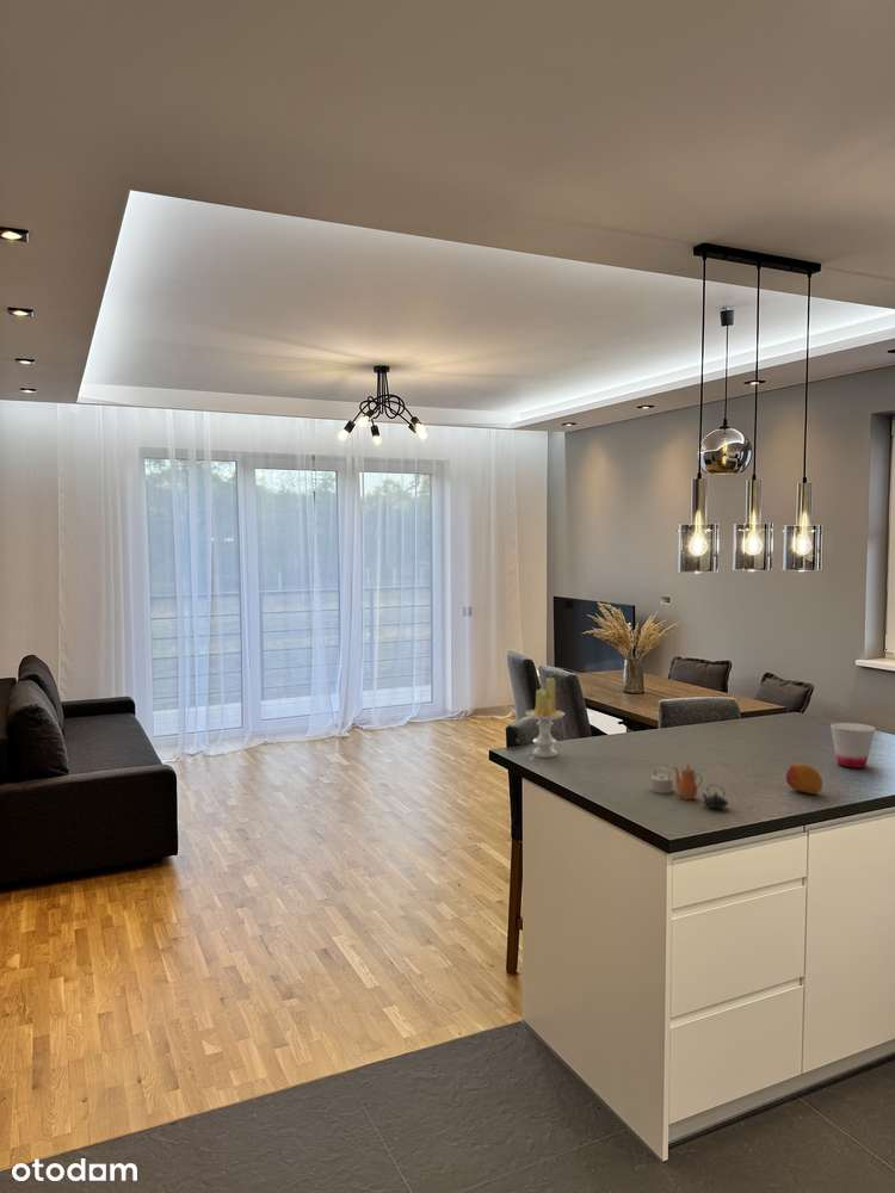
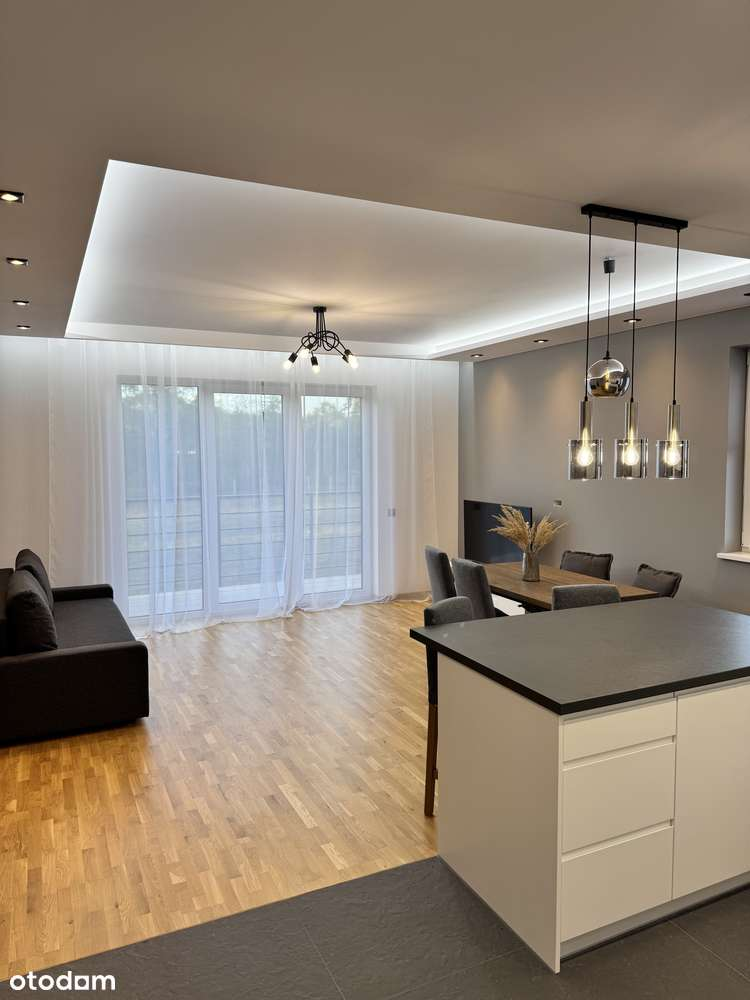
- fruit [785,762,823,796]
- candle [524,676,567,759]
- cup [829,721,876,769]
- teapot [648,764,729,809]
